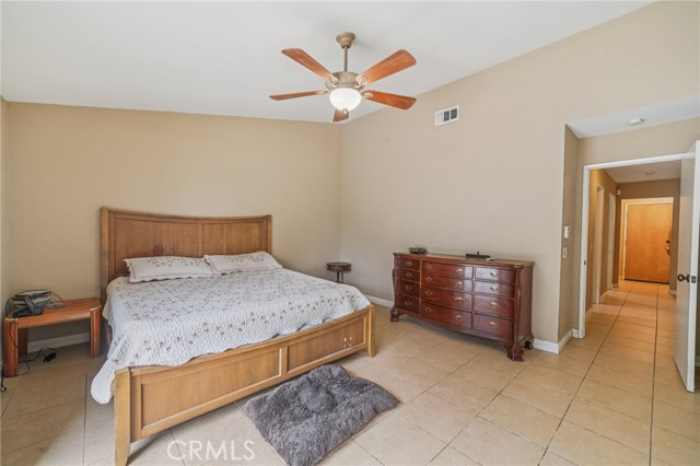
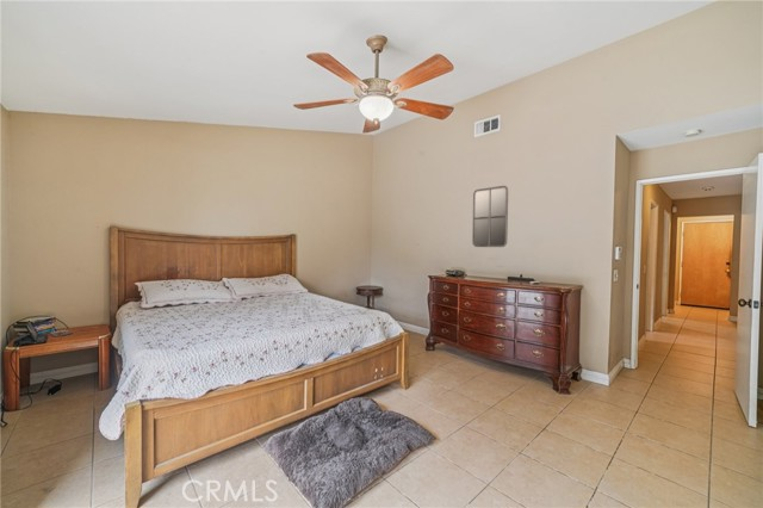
+ home mirror [471,185,509,248]
